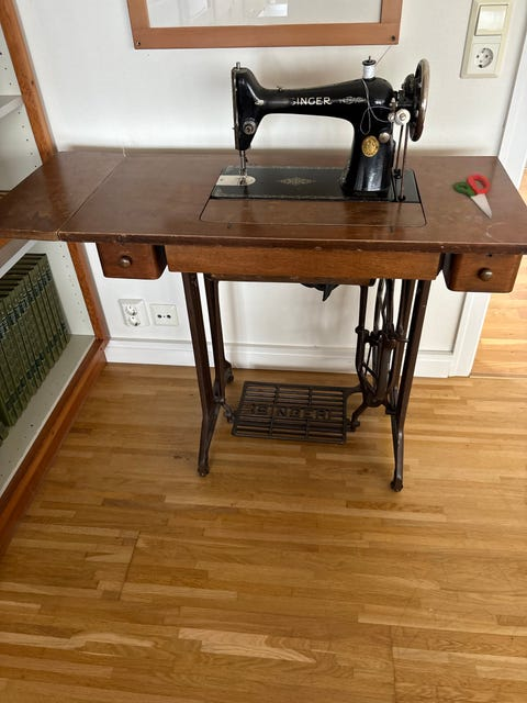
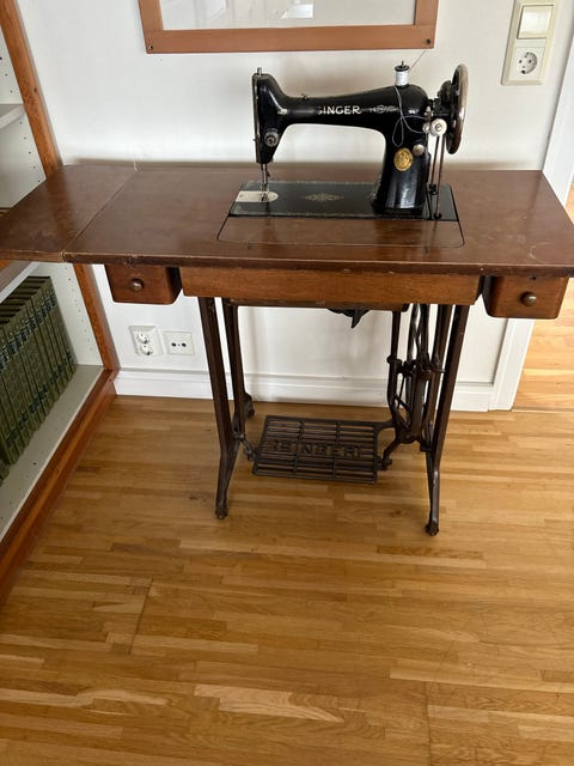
- scissors [452,174,493,220]
